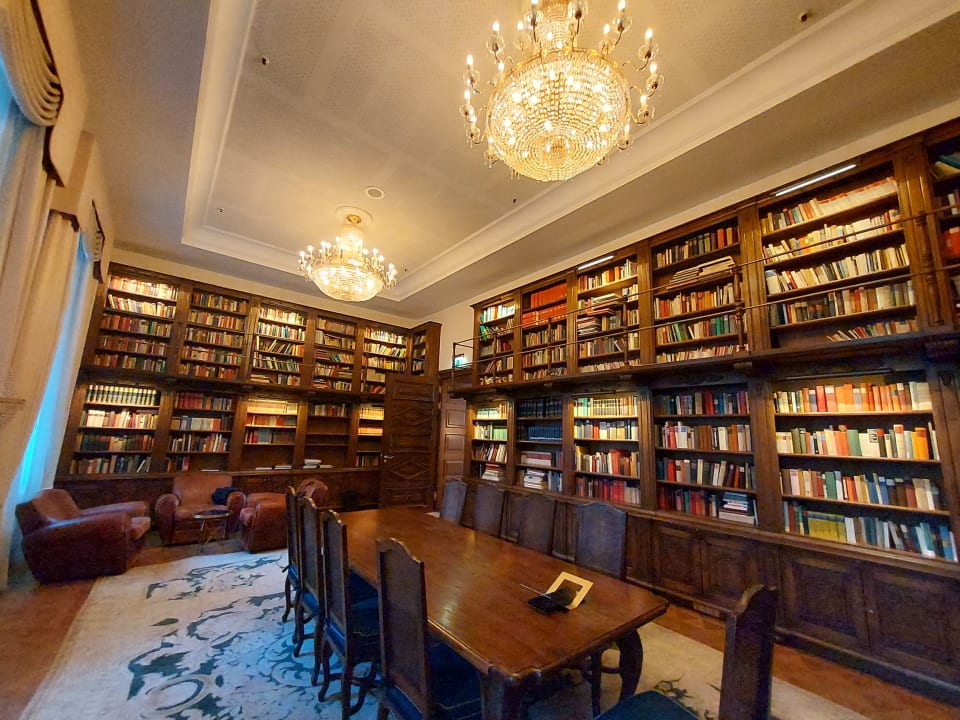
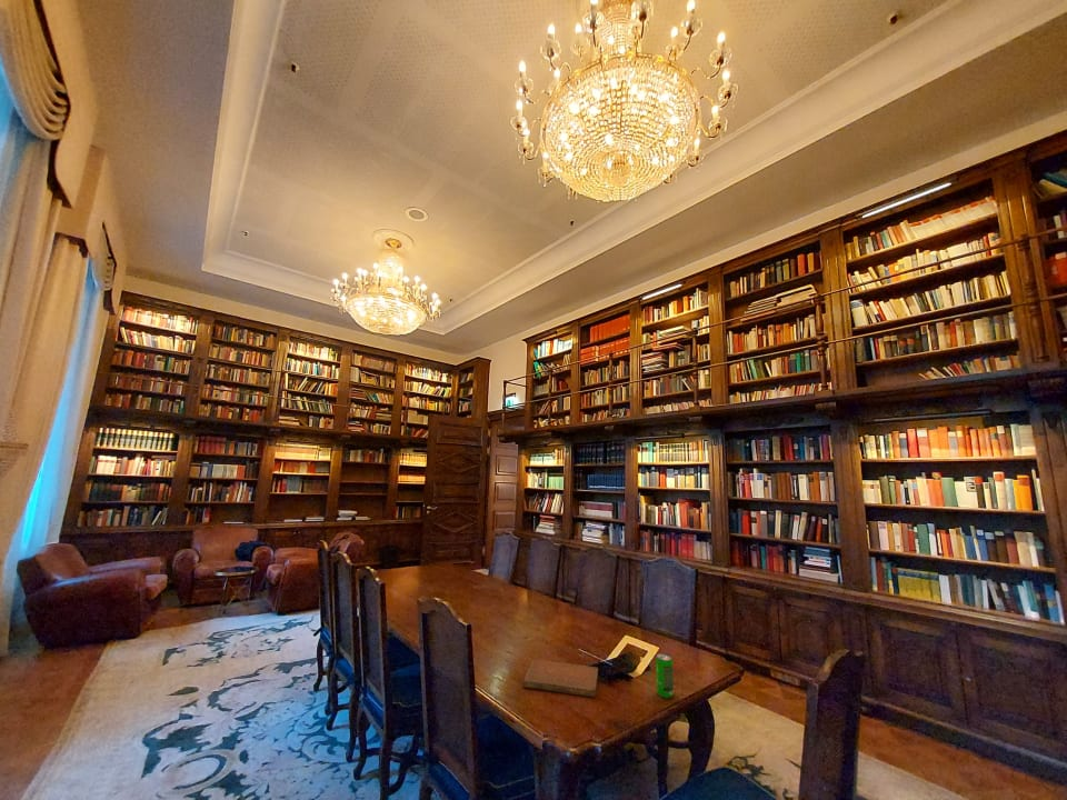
+ beverage can [655,652,675,699]
+ notebook [522,659,599,699]
